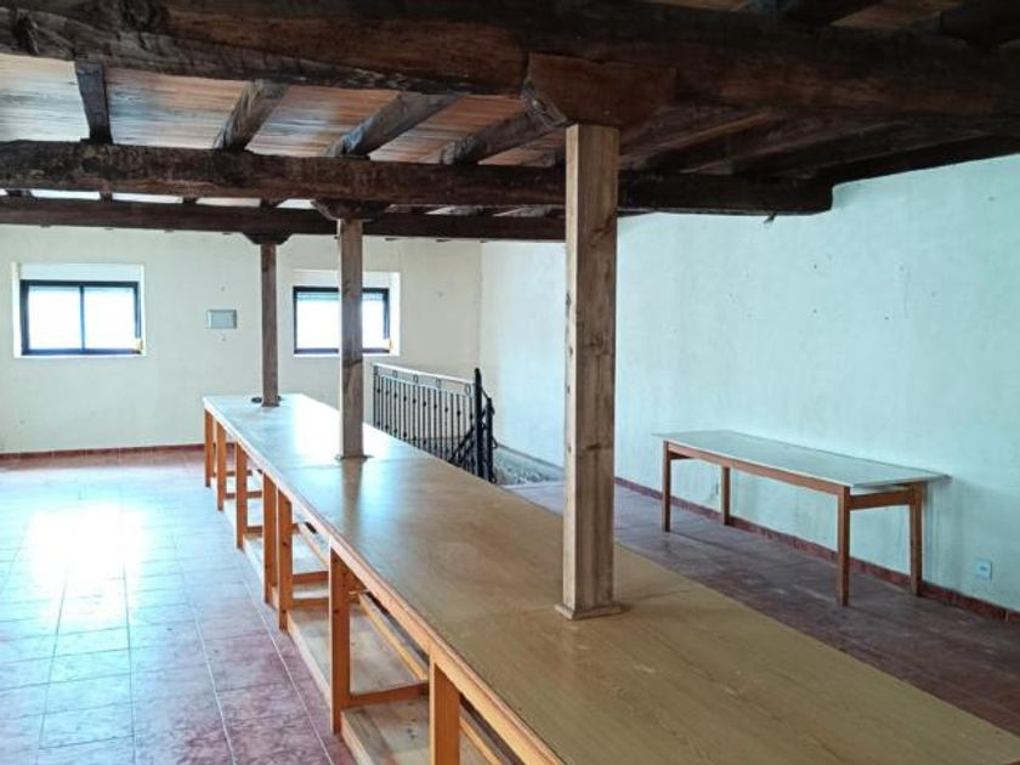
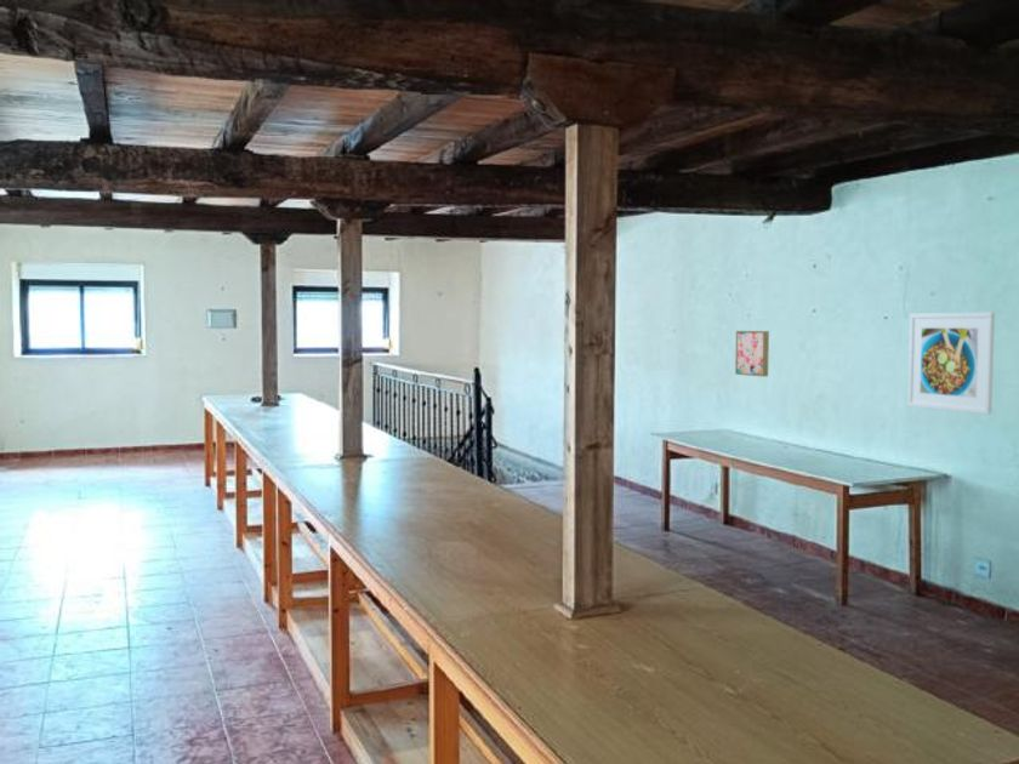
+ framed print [906,310,996,416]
+ wall art [734,330,770,377]
